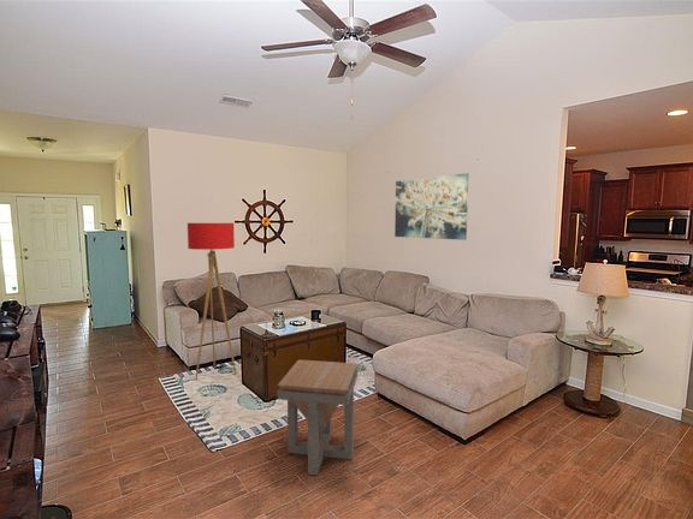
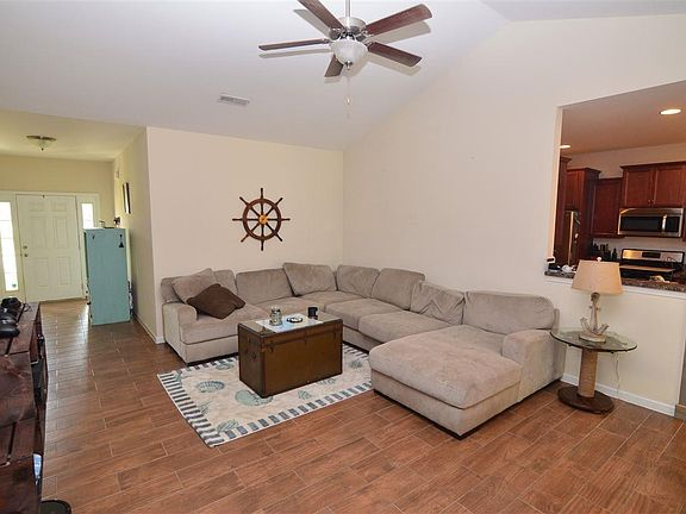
- wall art [393,172,469,241]
- side table [277,359,359,476]
- floor lamp [186,222,237,381]
